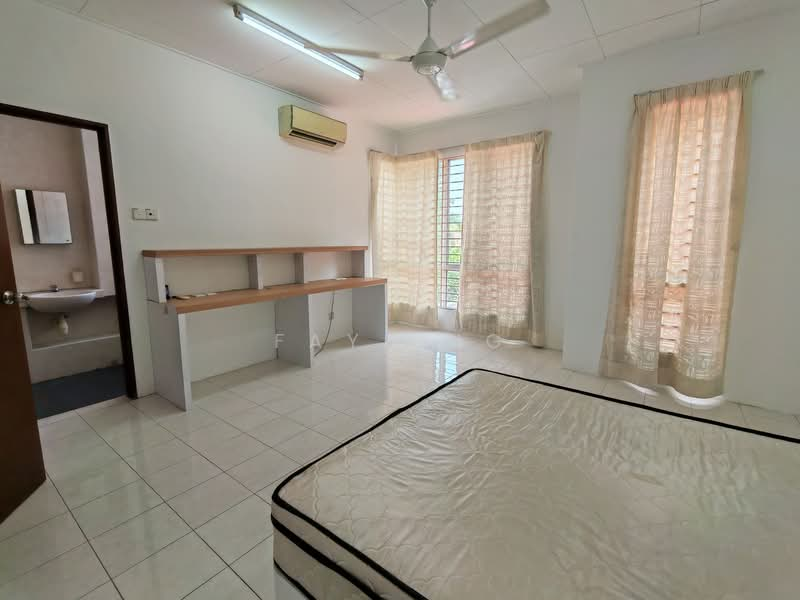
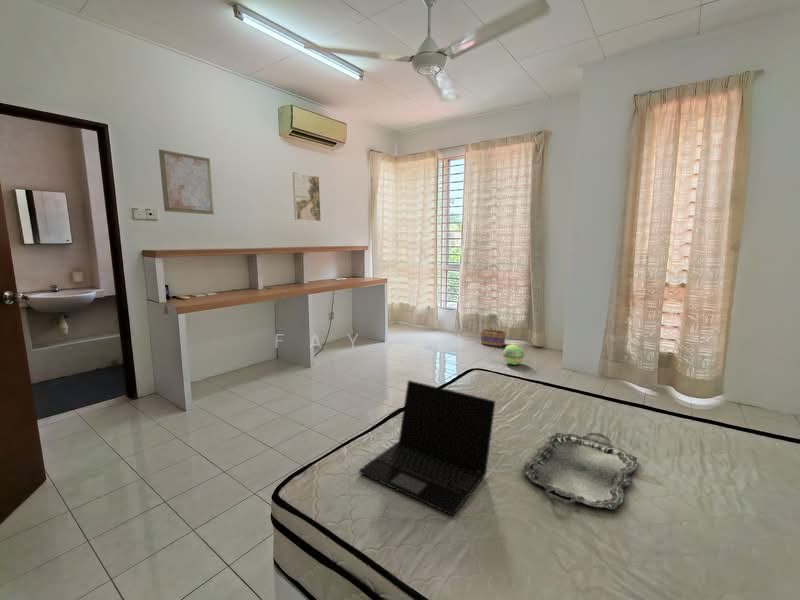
+ serving tray [520,432,639,511]
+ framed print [292,171,322,223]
+ wall art [158,148,215,215]
+ basket [480,317,507,348]
+ ball [502,343,525,366]
+ laptop [358,379,497,517]
